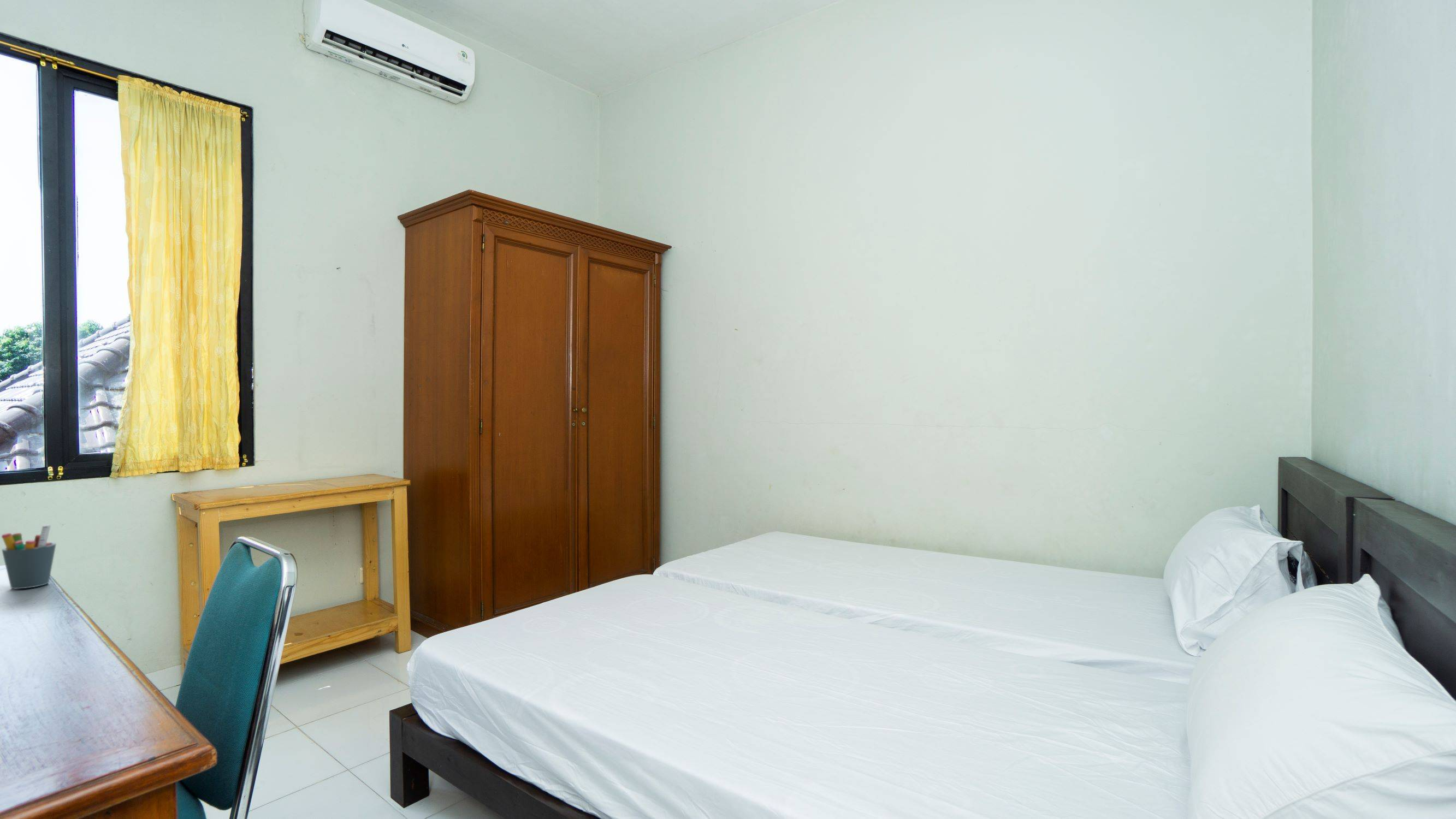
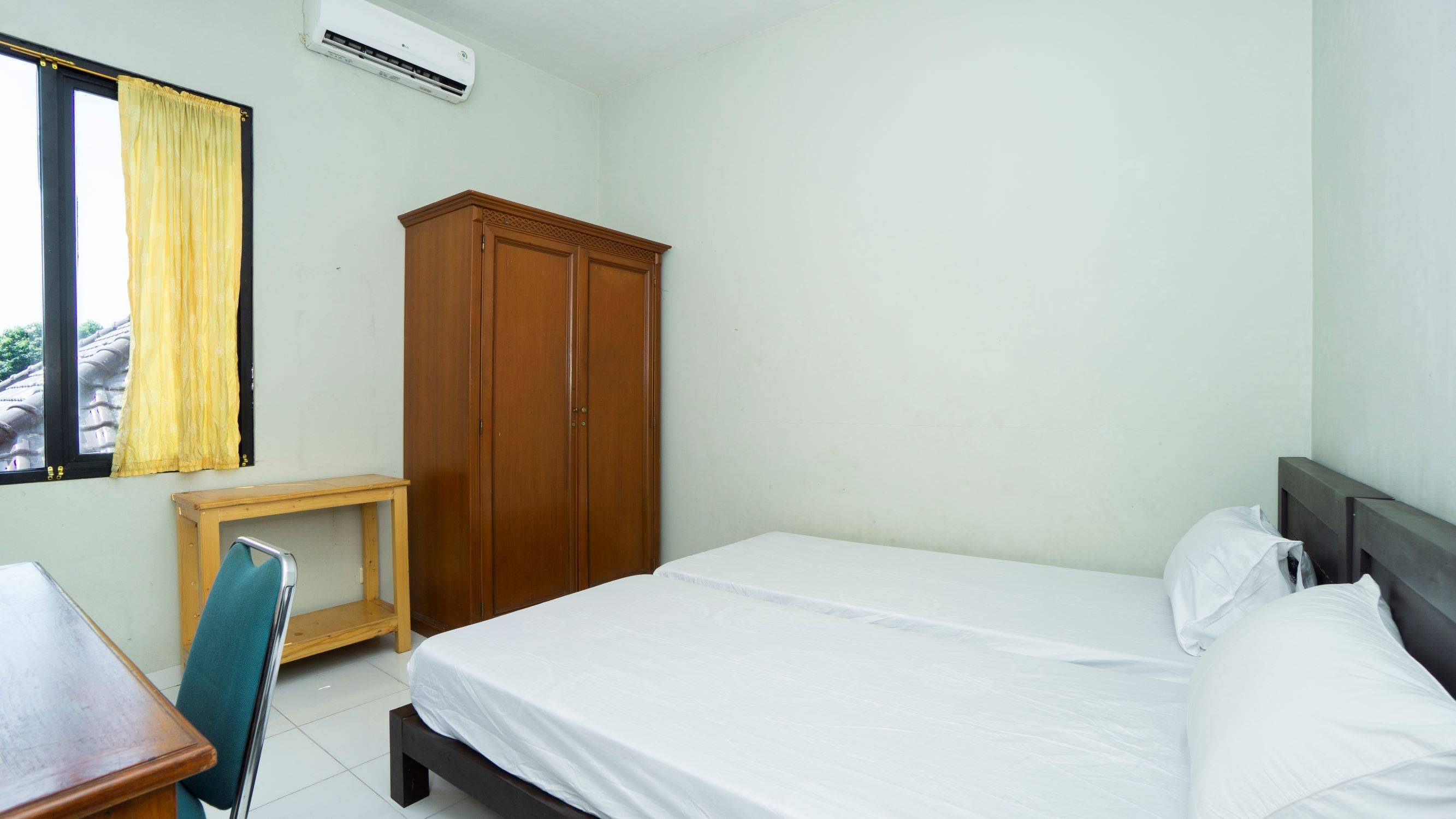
- pen holder [1,524,57,590]
